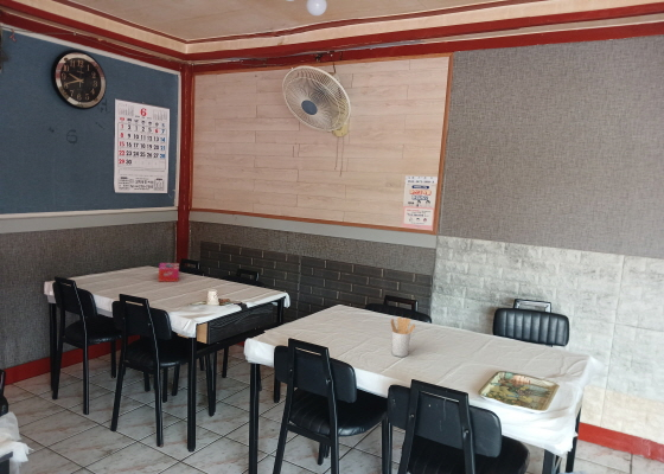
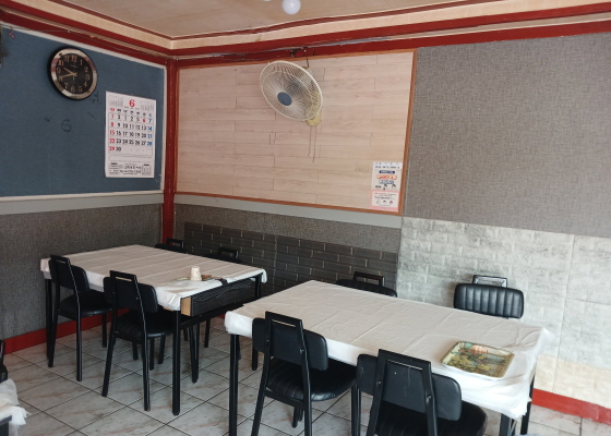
- tissue box [158,262,180,283]
- utensil holder [390,316,416,358]
